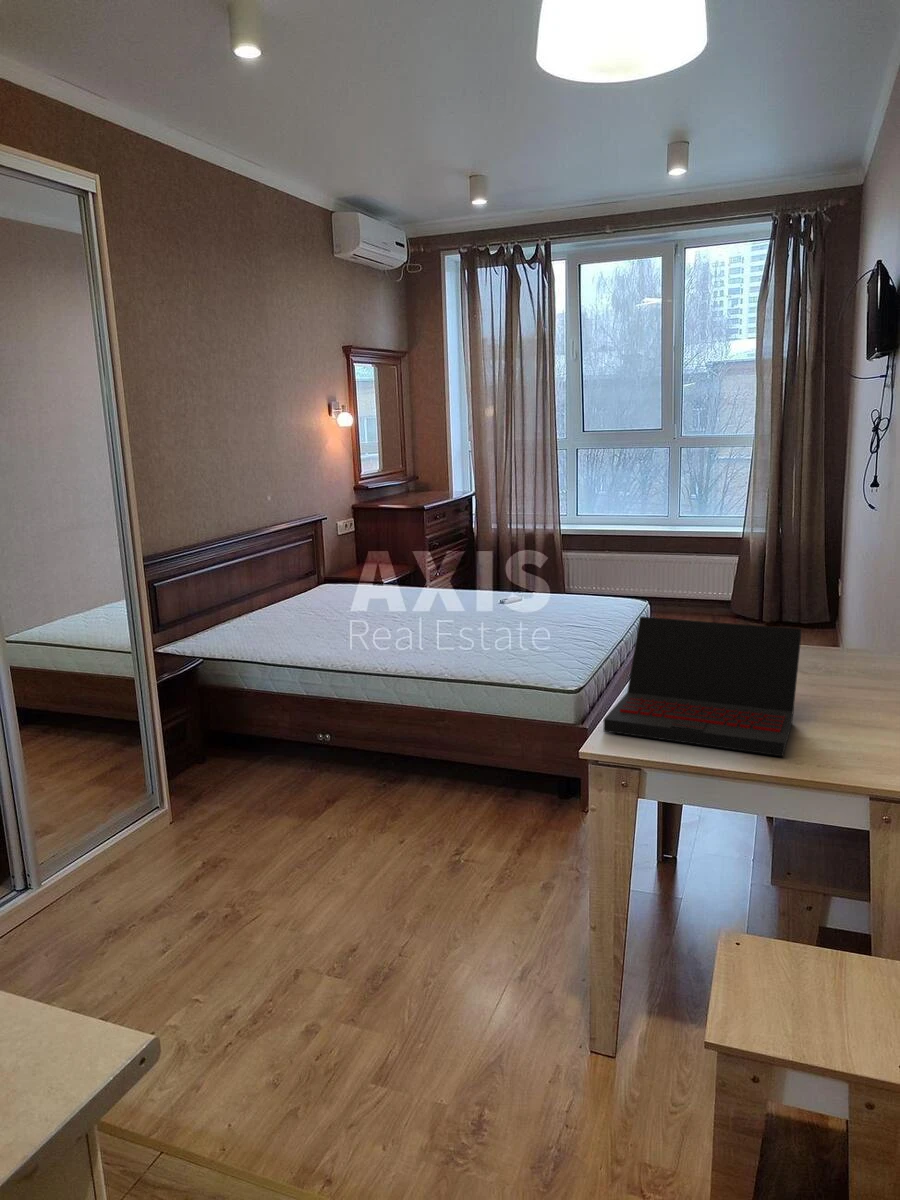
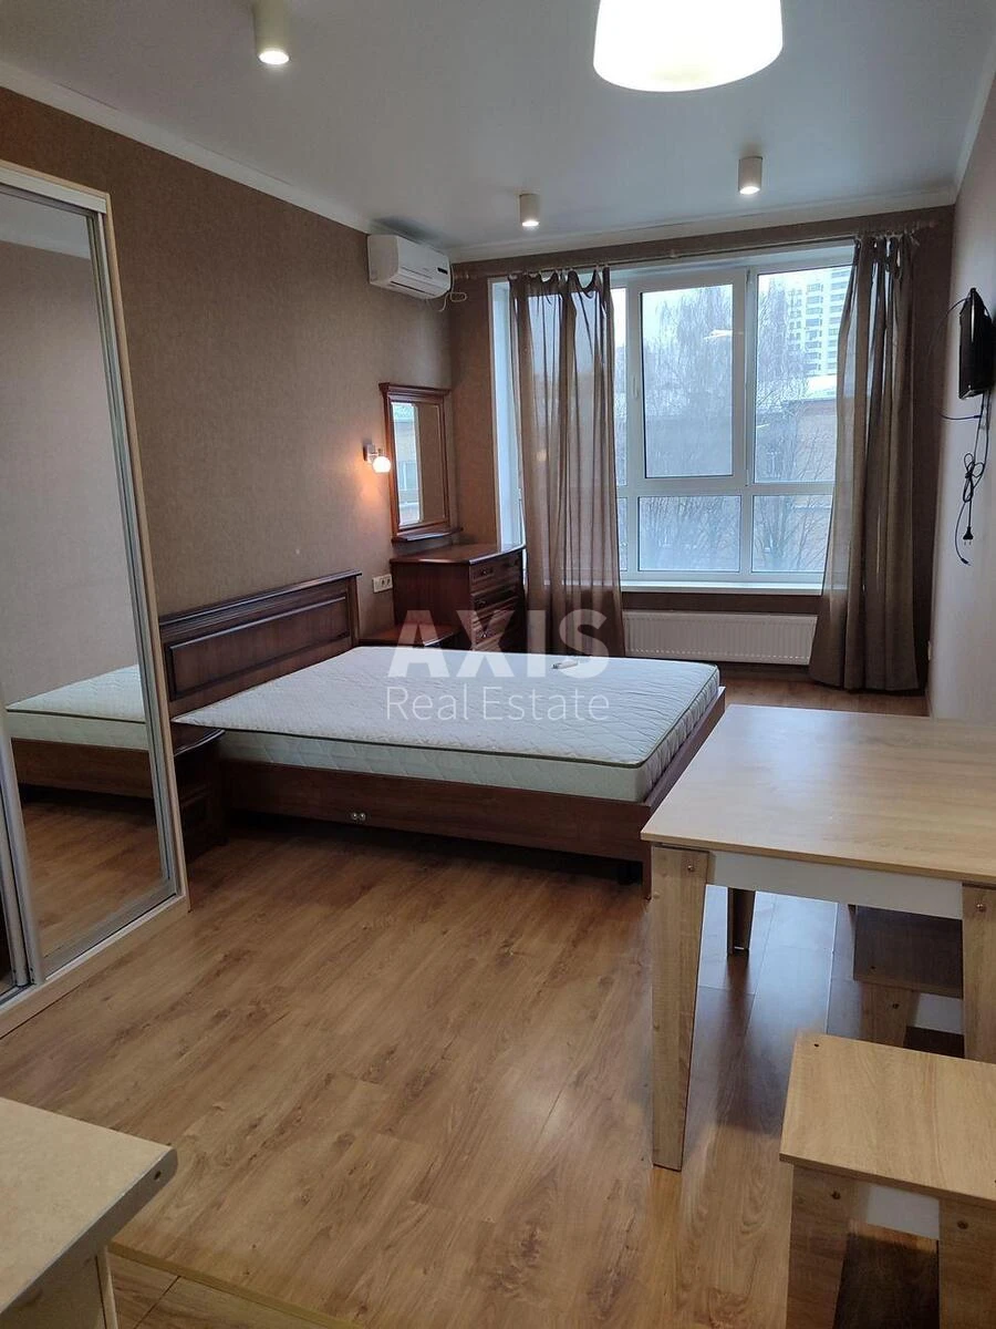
- laptop [603,616,802,758]
